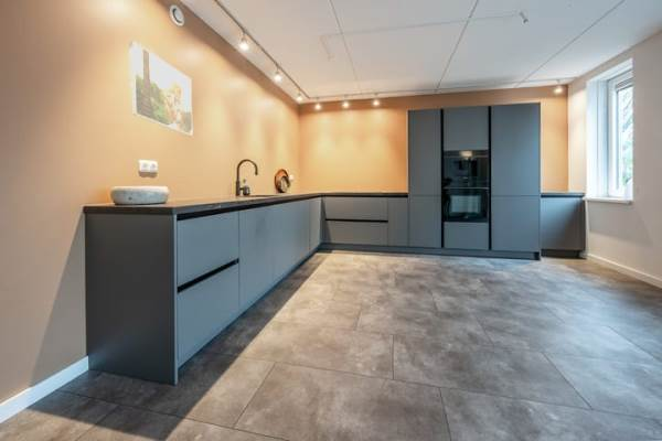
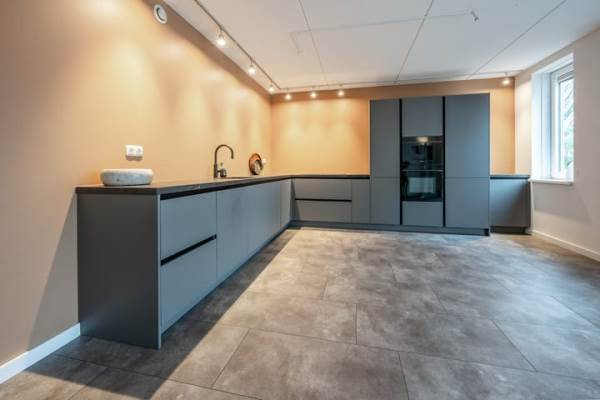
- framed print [128,41,193,137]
